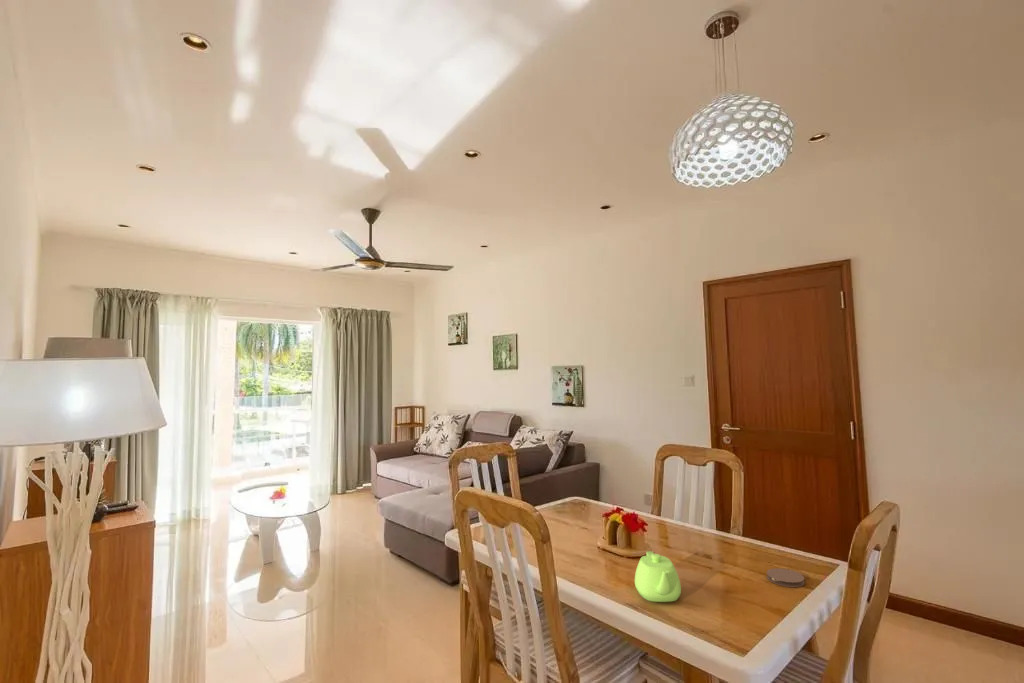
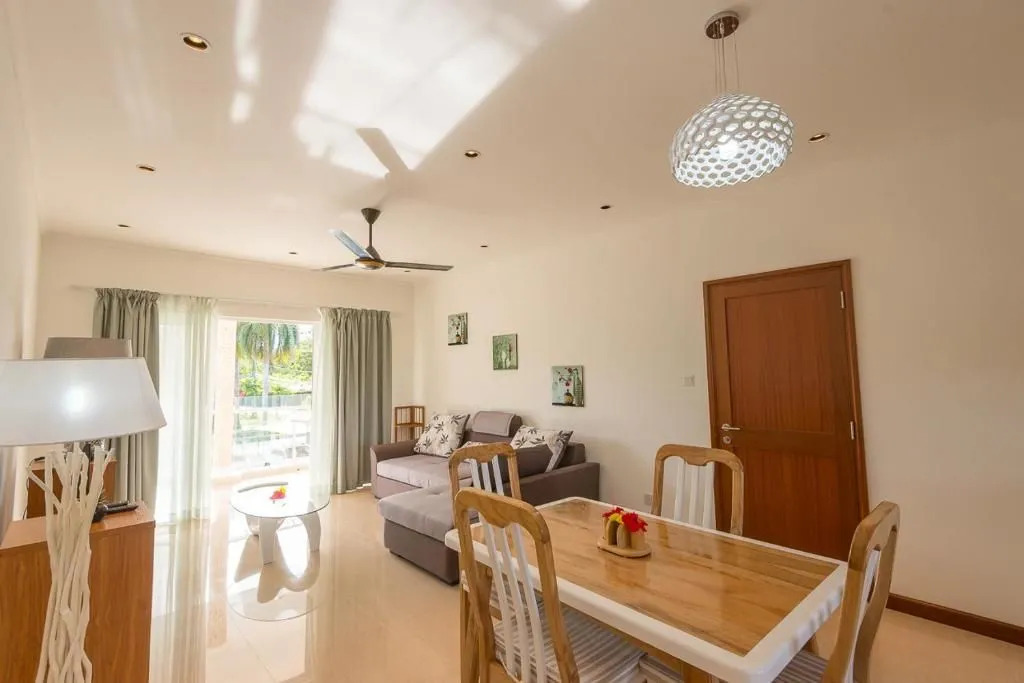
- teapot [634,550,682,603]
- coaster [766,567,806,588]
